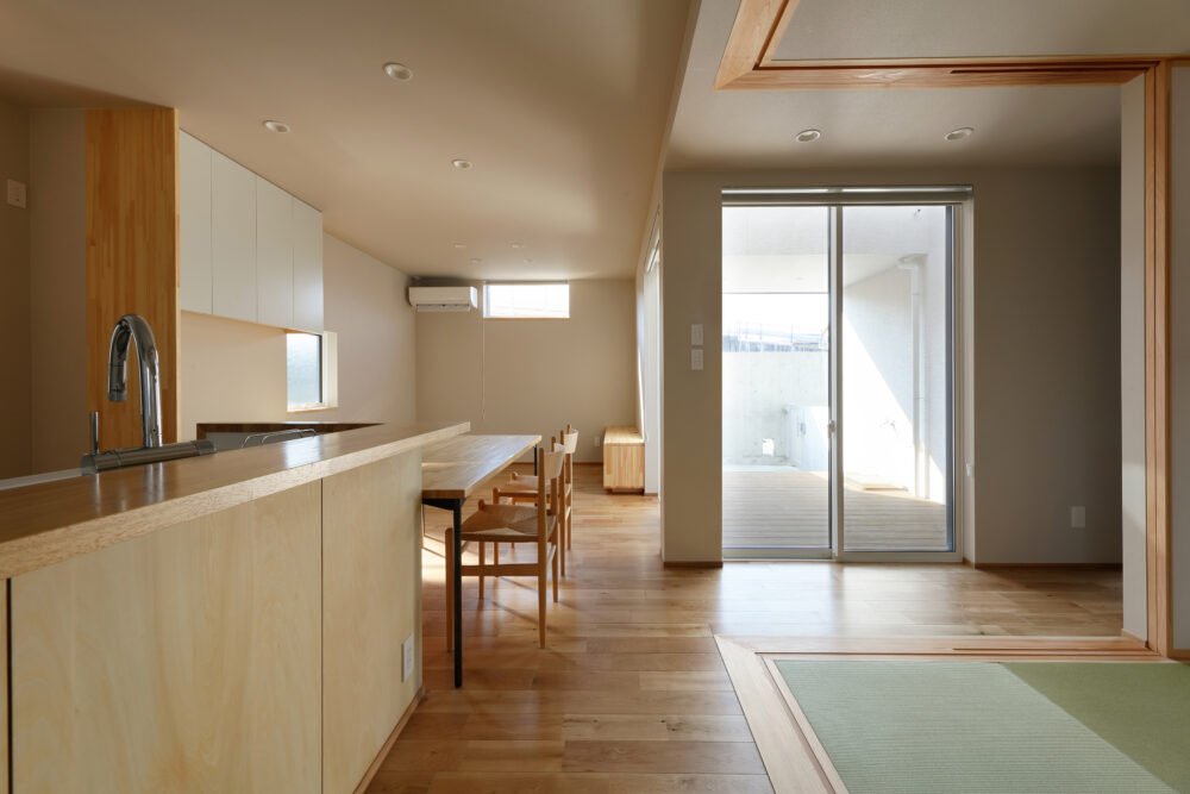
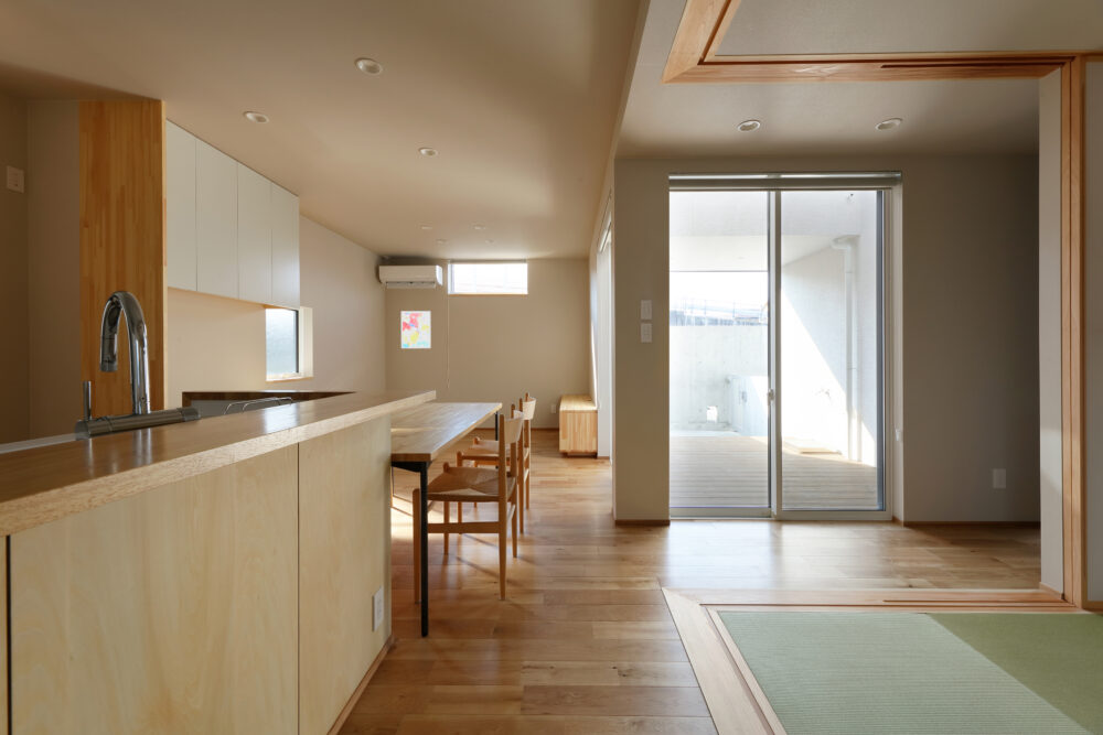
+ wall art [400,310,431,349]
